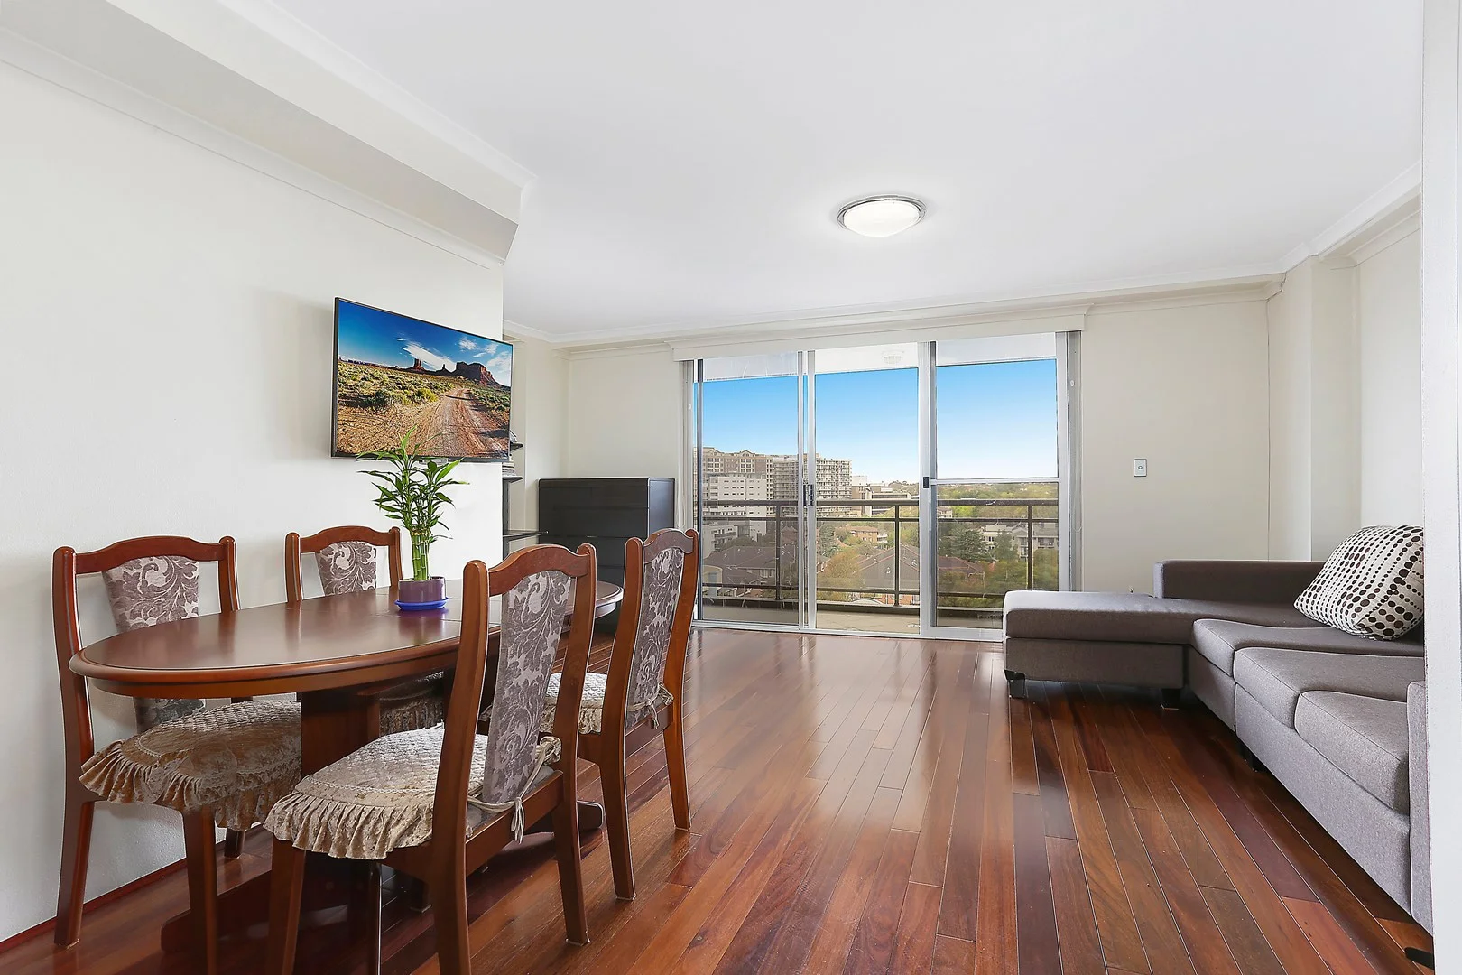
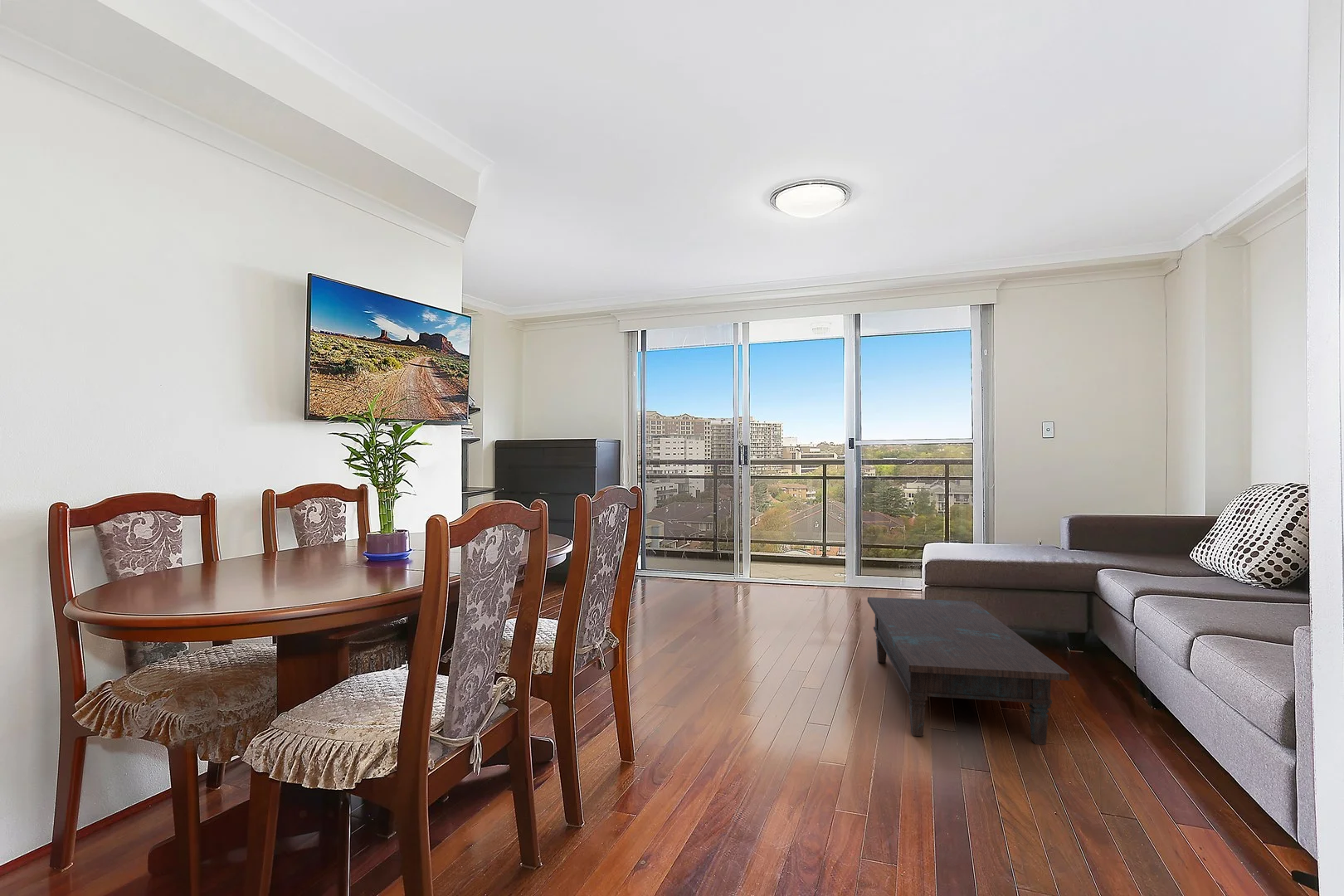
+ coffee table [867,597,1070,746]
